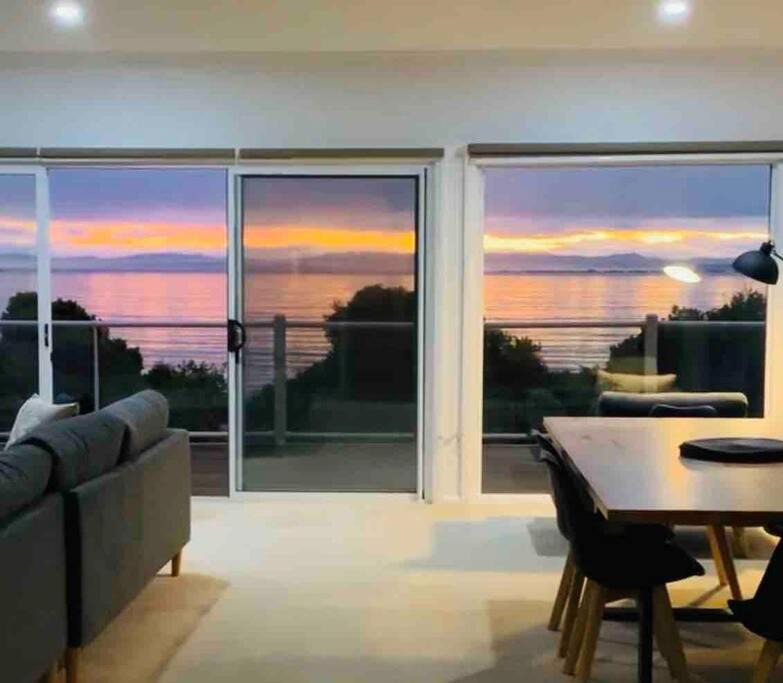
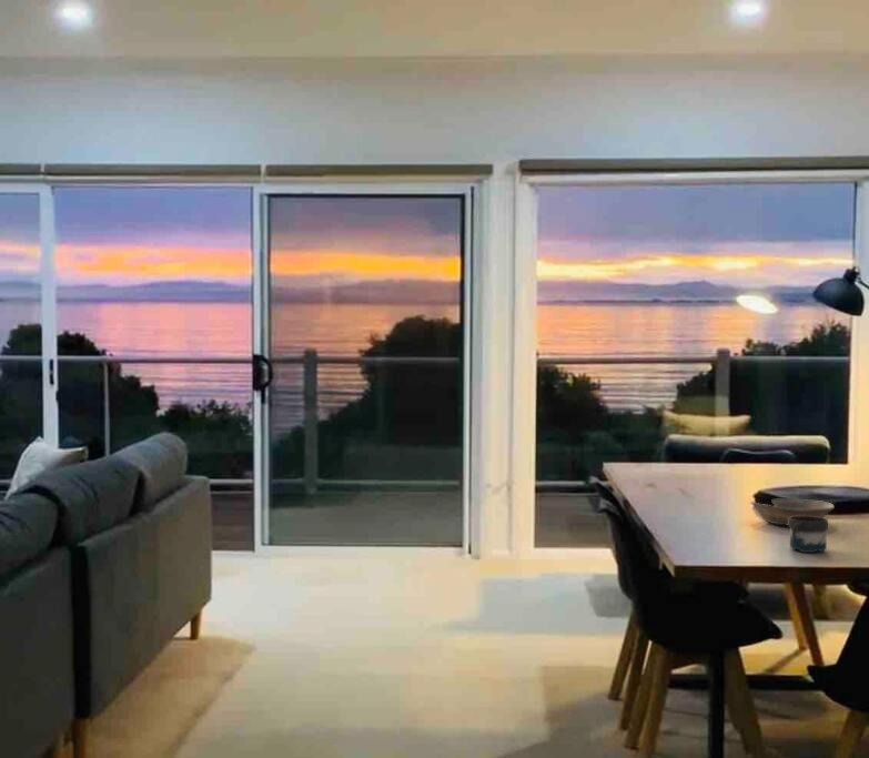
+ mug [788,516,829,554]
+ bowl [749,497,836,527]
